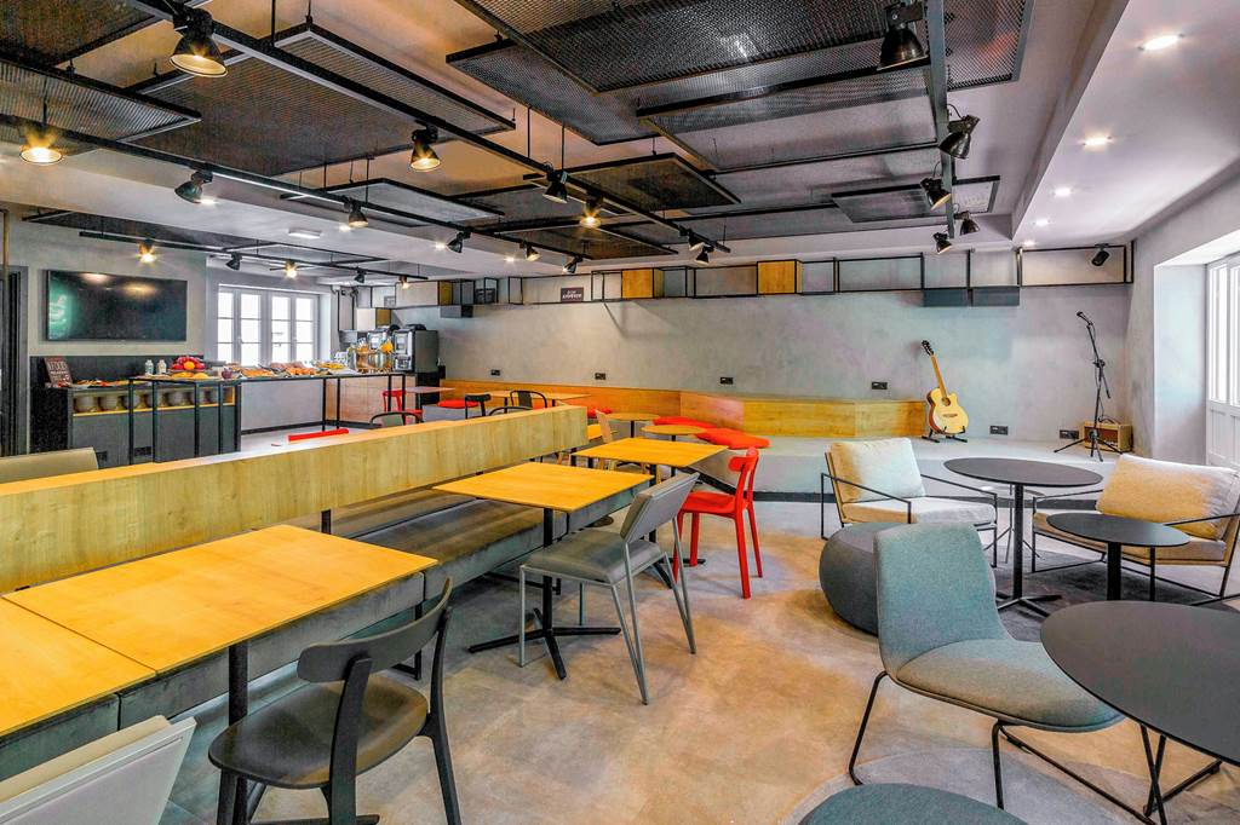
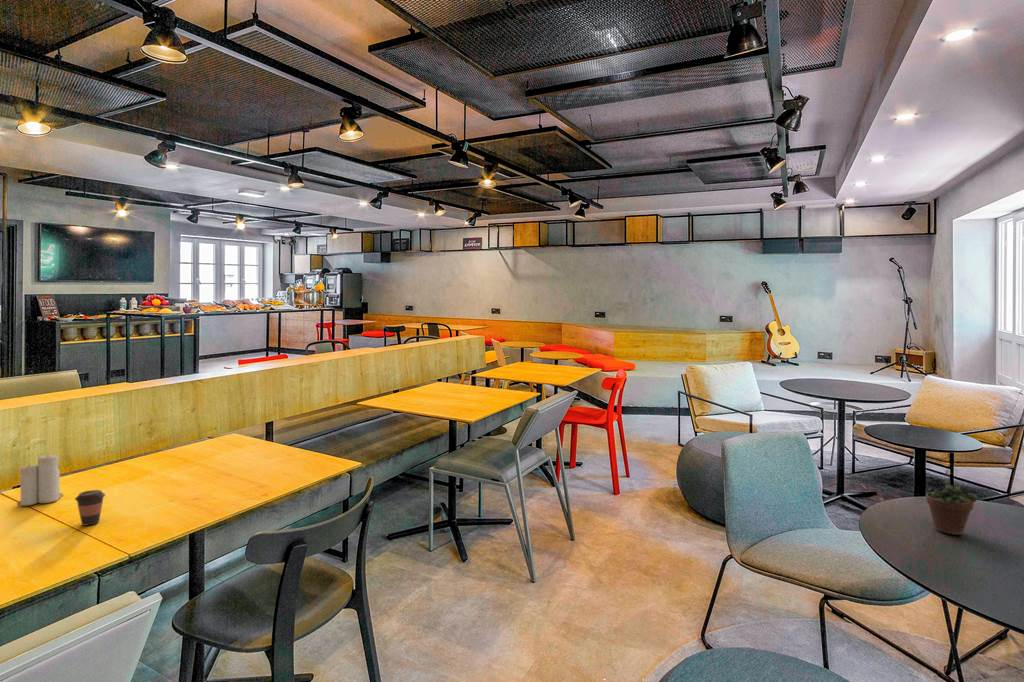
+ coffee cup [74,489,106,527]
+ candle [16,454,65,507]
+ succulent plant [925,469,980,536]
